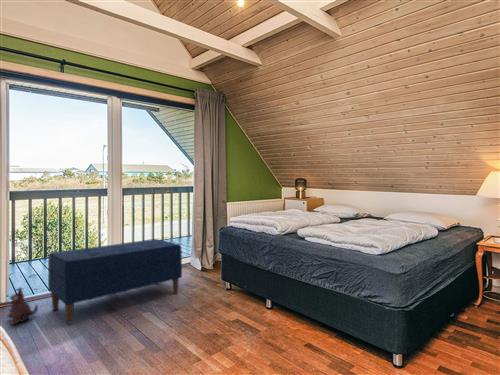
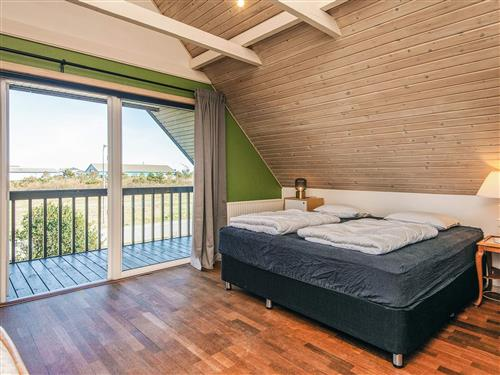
- bench [47,238,183,325]
- plush toy [6,286,39,326]
